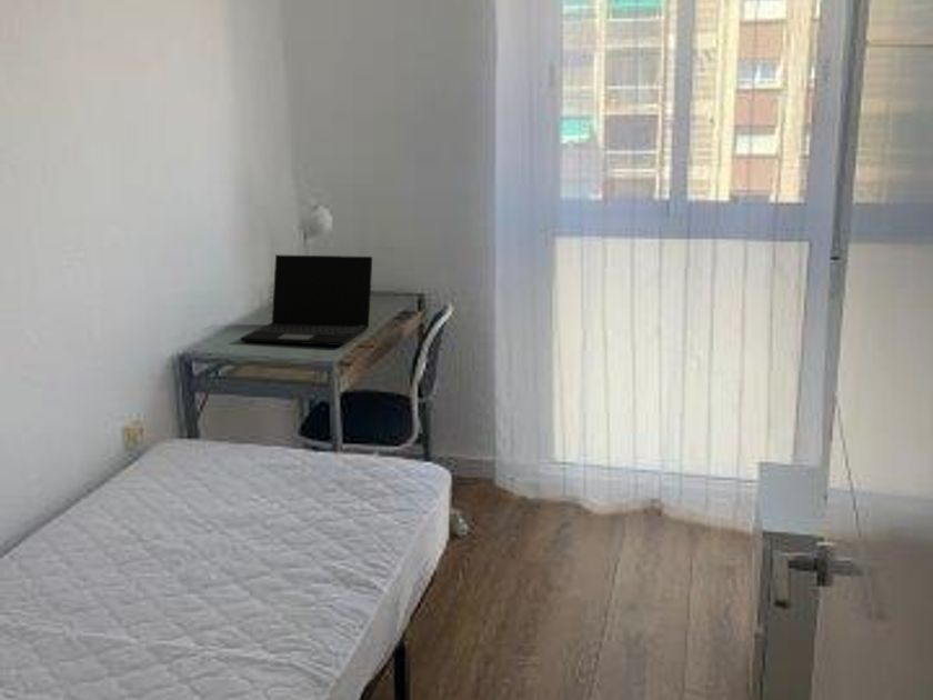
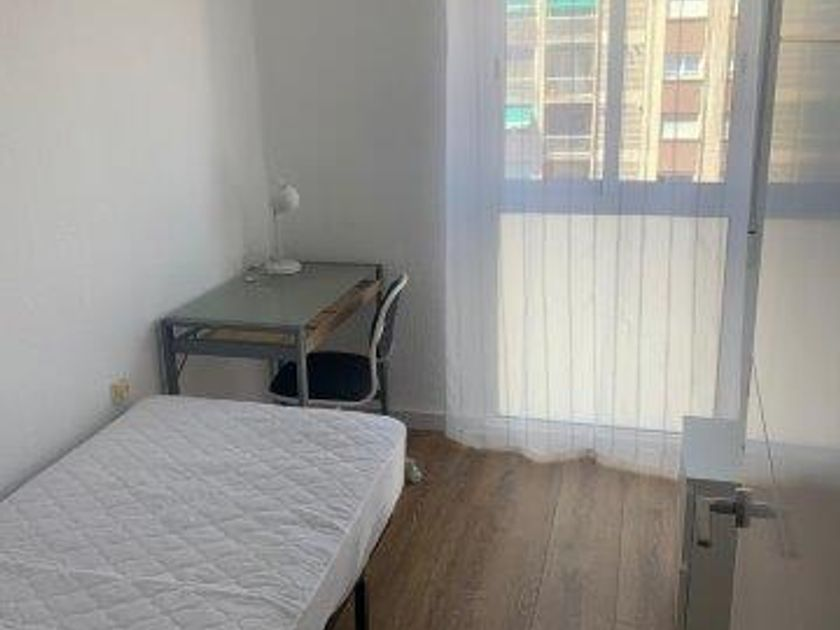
- laptop [239,253,373,347]
